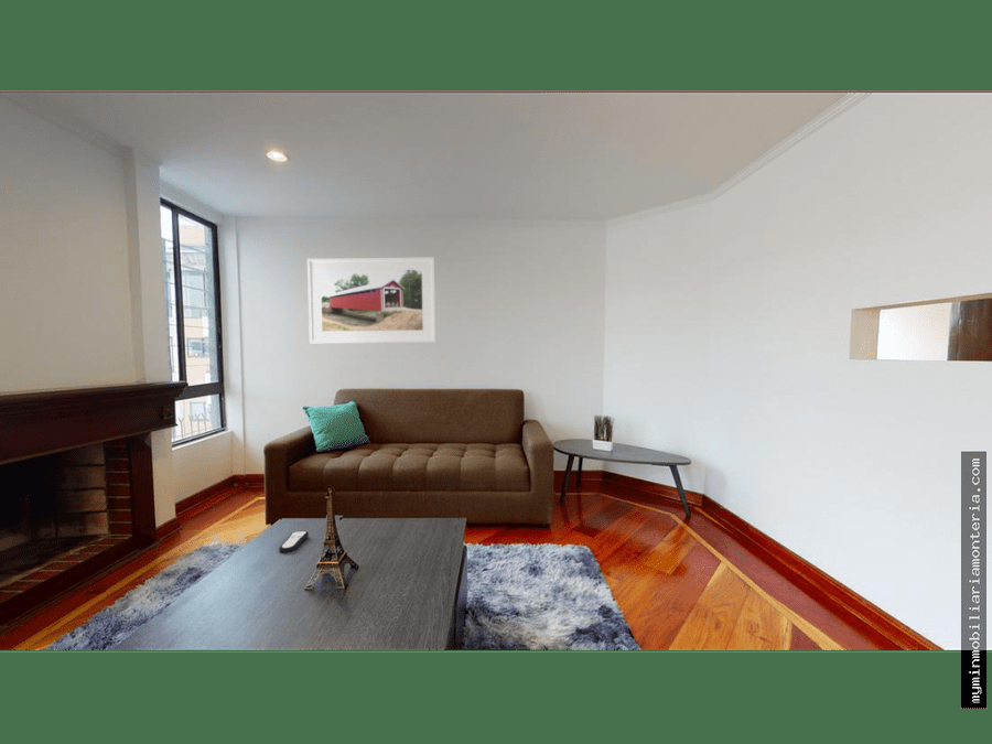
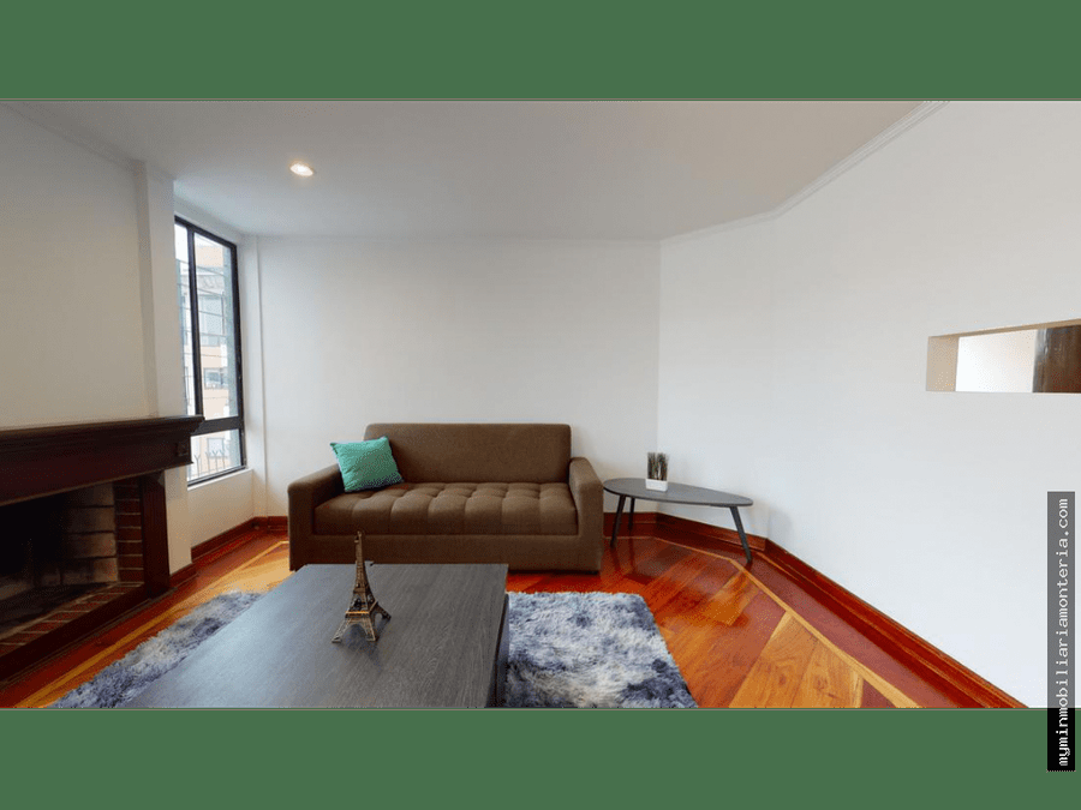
- remote control [278,530,310,553]
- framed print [306,256,436,345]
